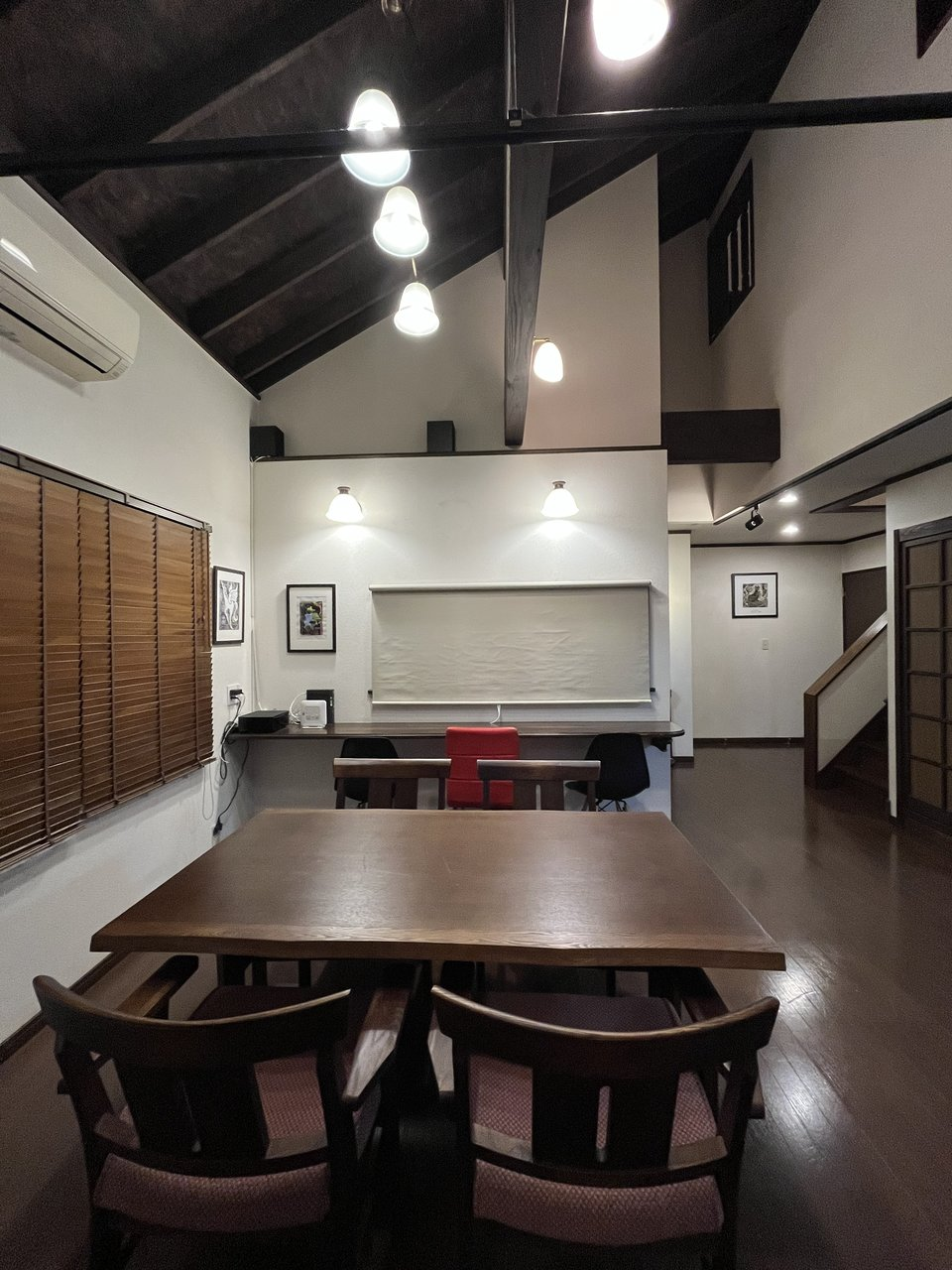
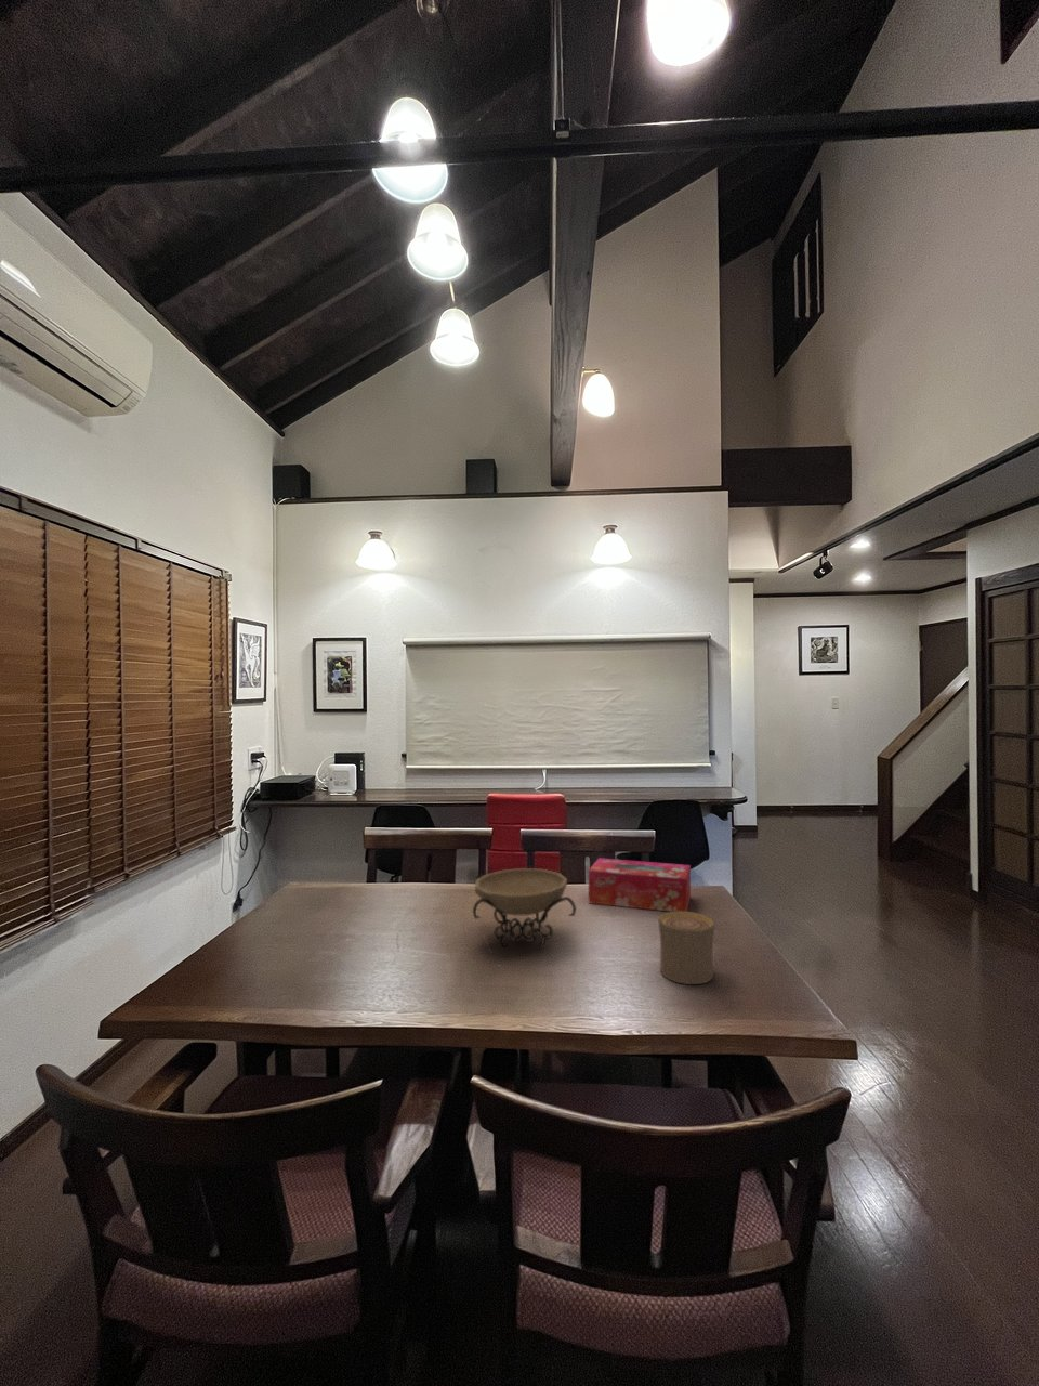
+ tissue box [587,857,692,911]
+ decorative bowl [471,868,577,947]
+ cup [657,910,716,985]
